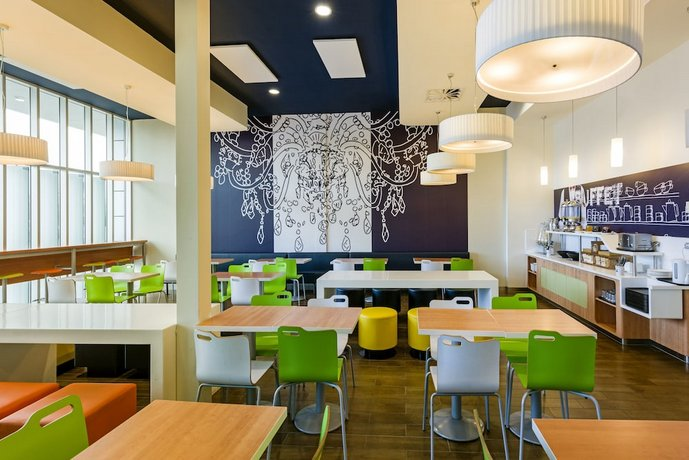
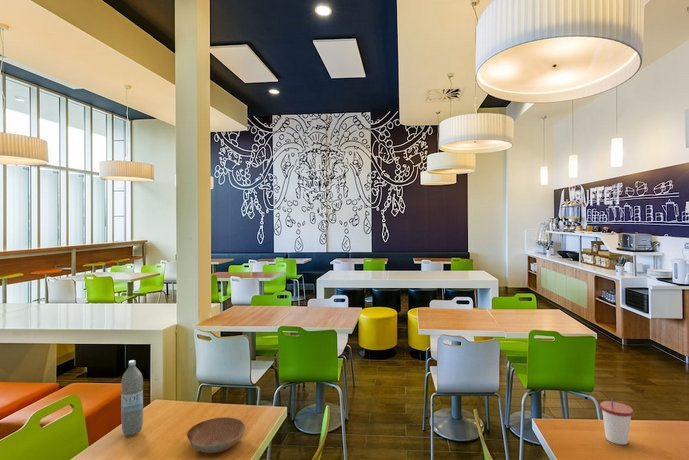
+ cup [599,397,634,446]
+ bowl [186,416,247,454]
+ water bottle [120,359,144,436]
